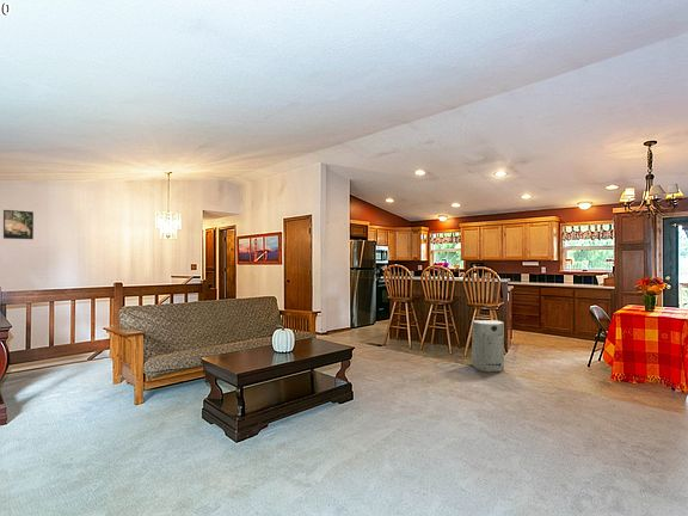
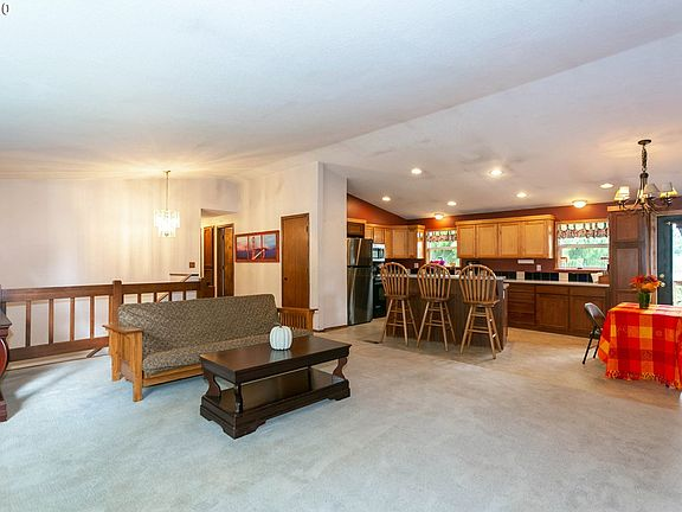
- fan [471,319,505,373]
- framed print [2,209,35,240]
